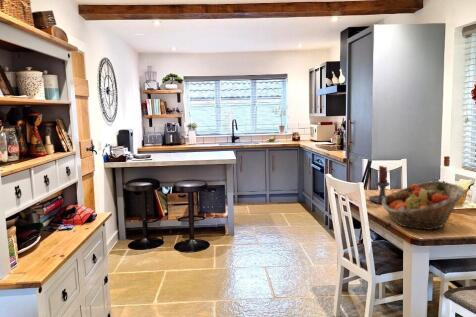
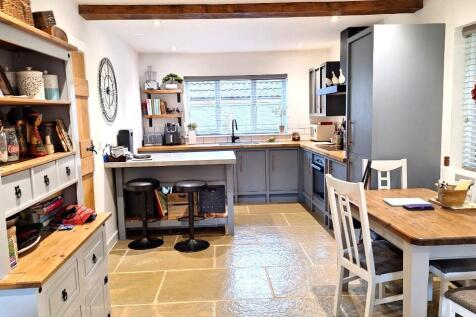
- fruit basket [381,180,466,231]
- candle holder [368,165,391,204]
